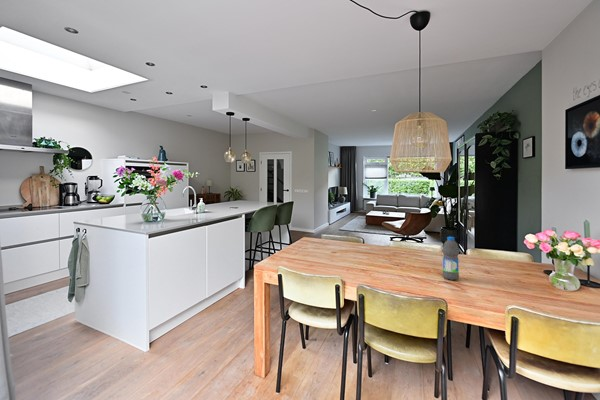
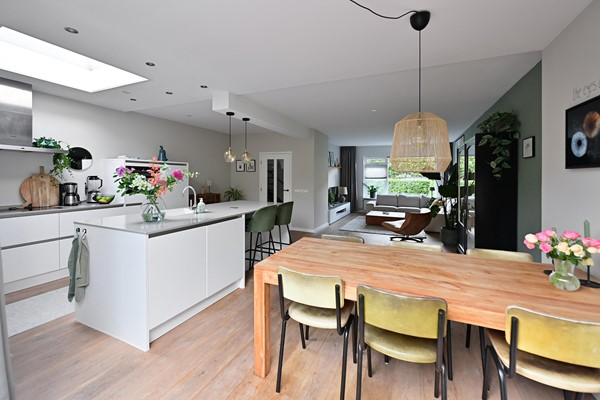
- water bottle [441,236,460,281]
